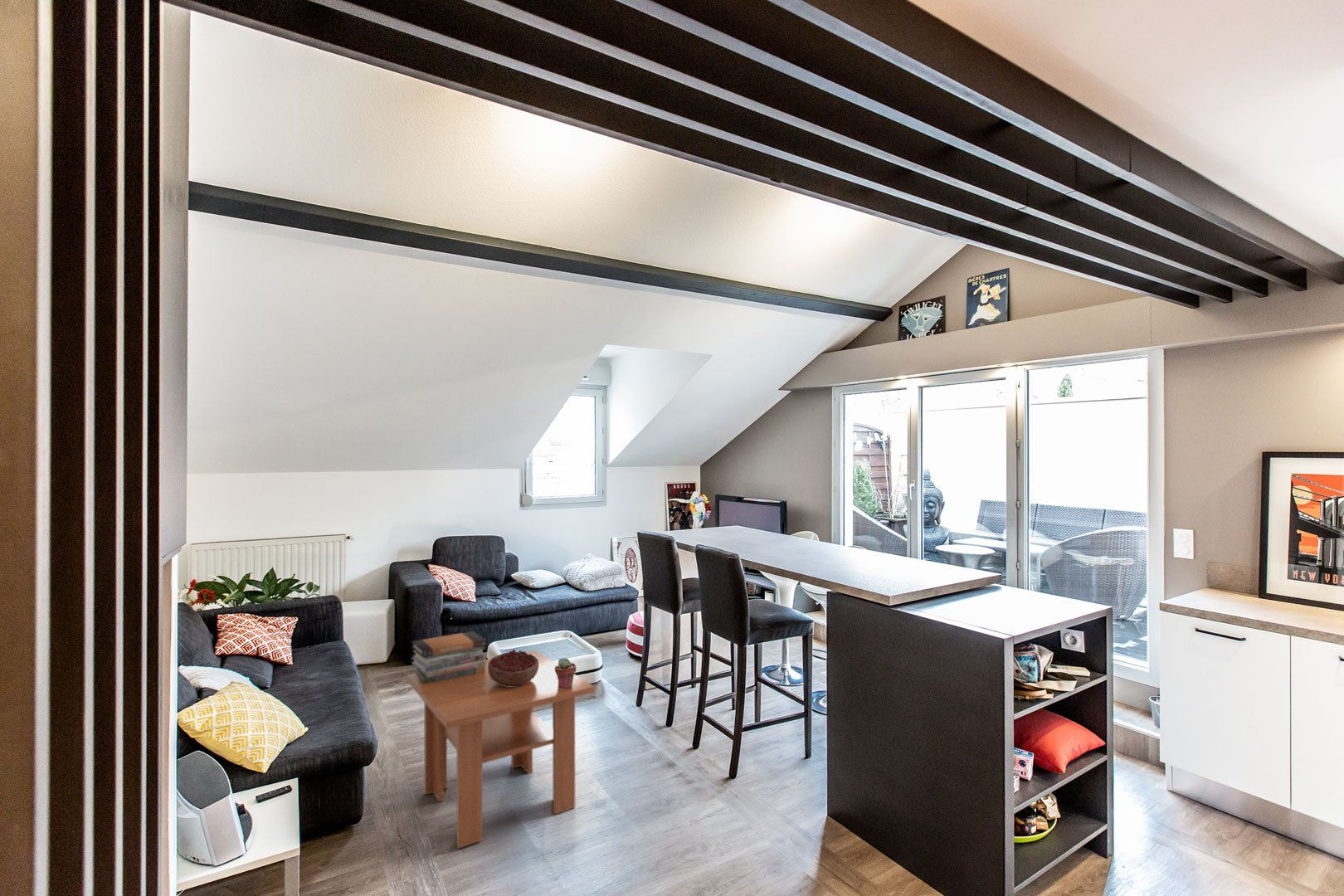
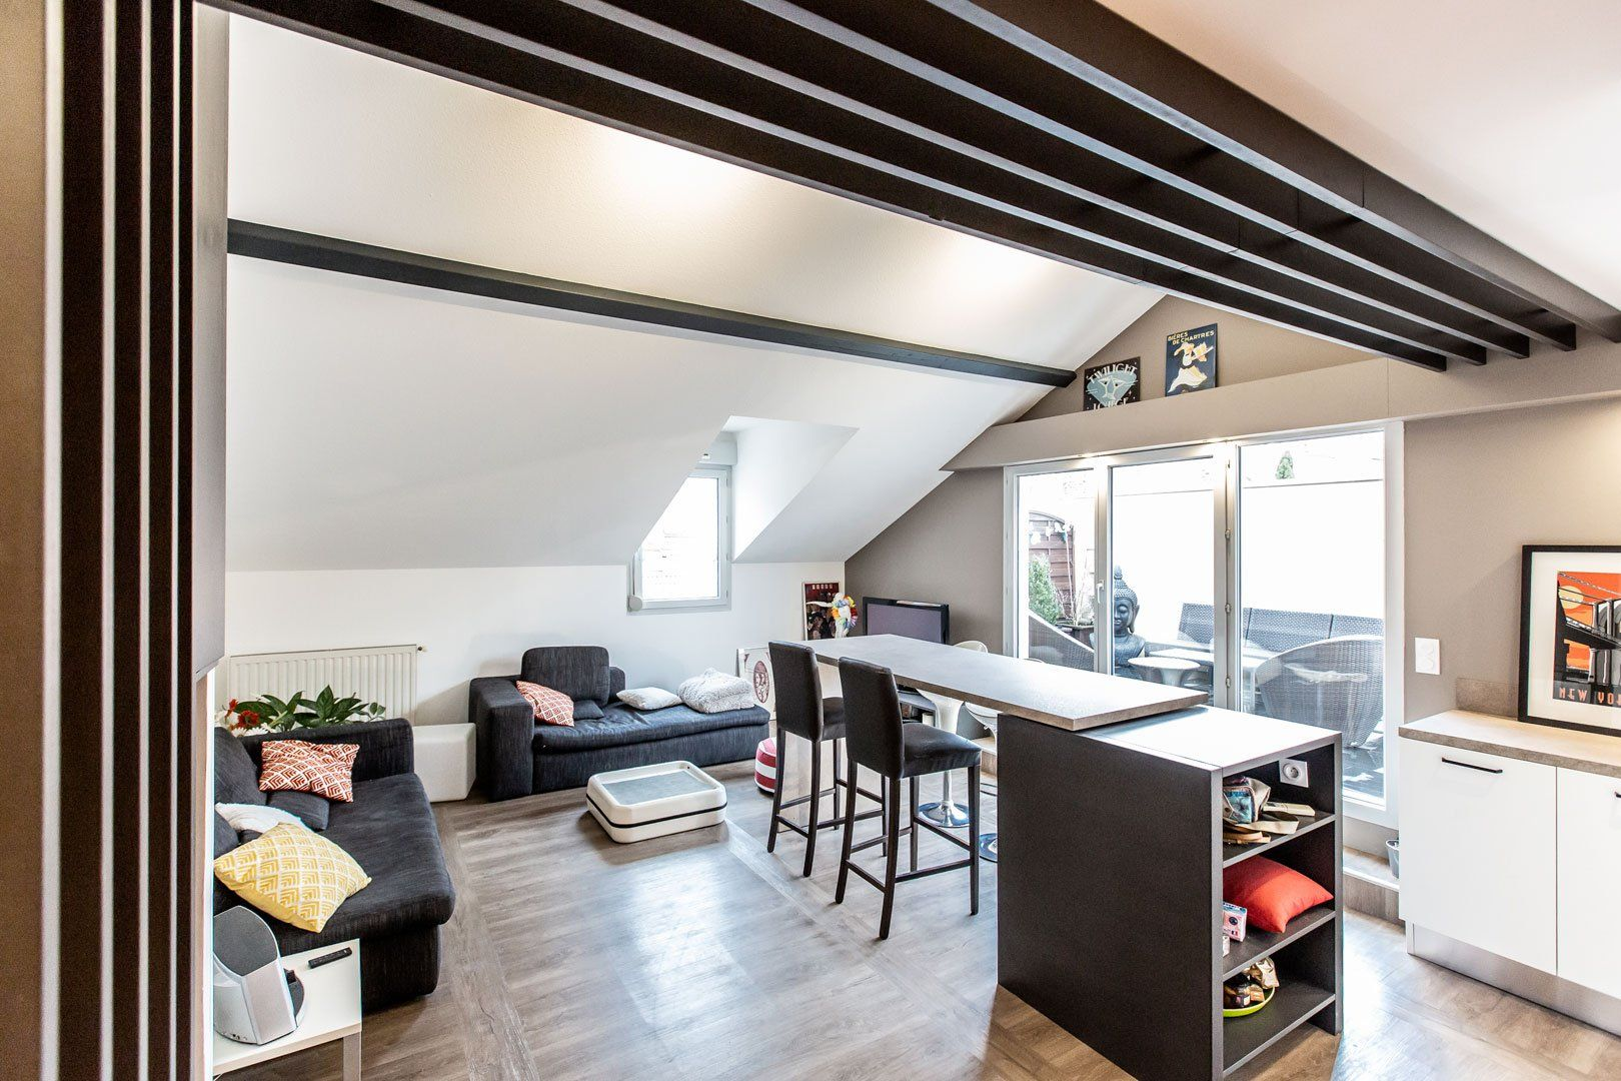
- decorative bowl [488,649,539,686]
- potted succulent [554,657,577,689]
- coffee table [406,650,596,850]
- book stack [411,631,487,684]
